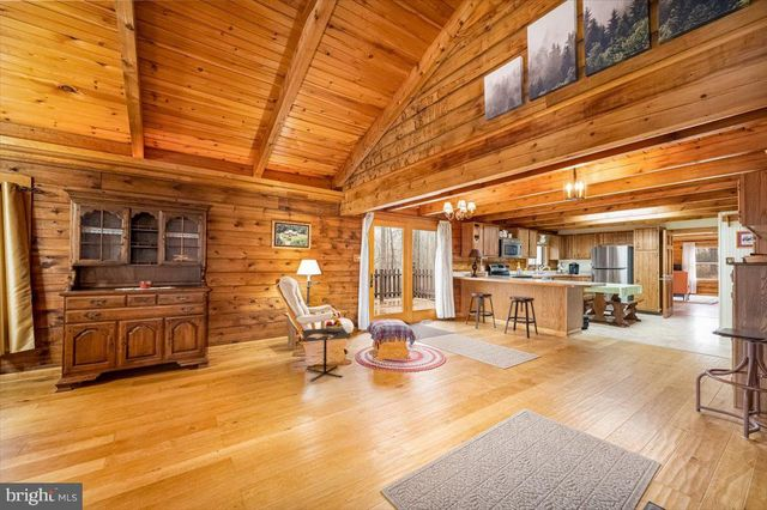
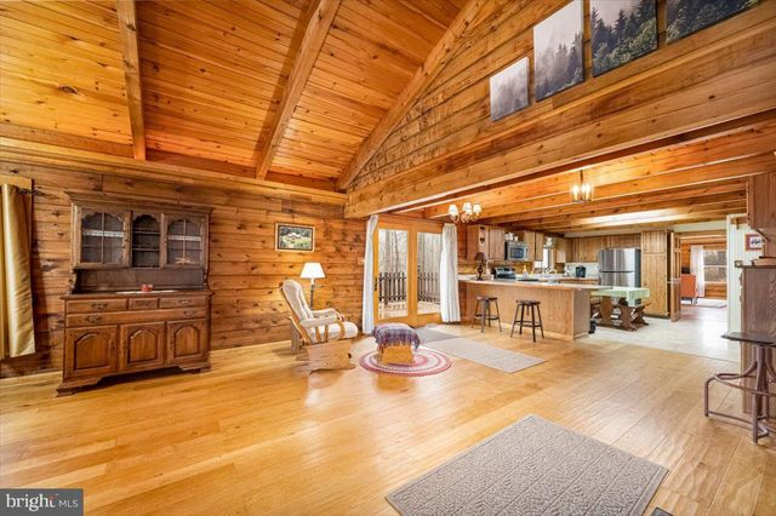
- kitchen table [301,320,352,382]
